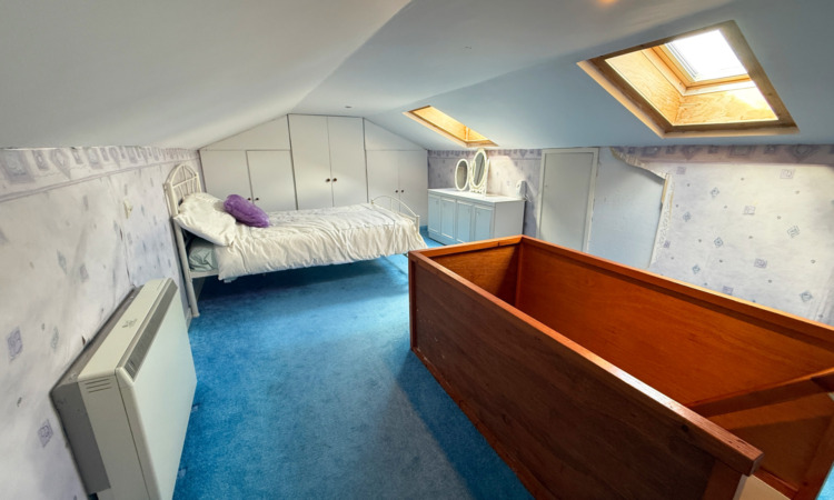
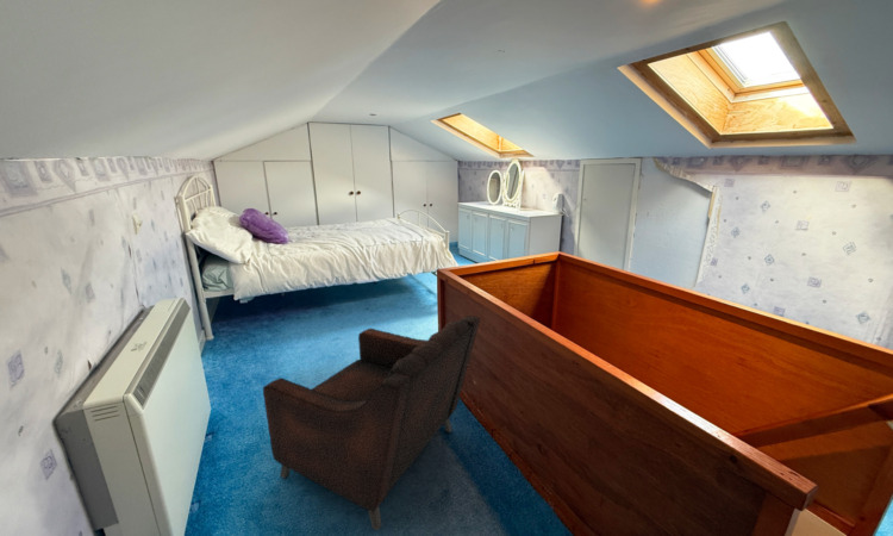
+ armchair [262,314,481,531]
